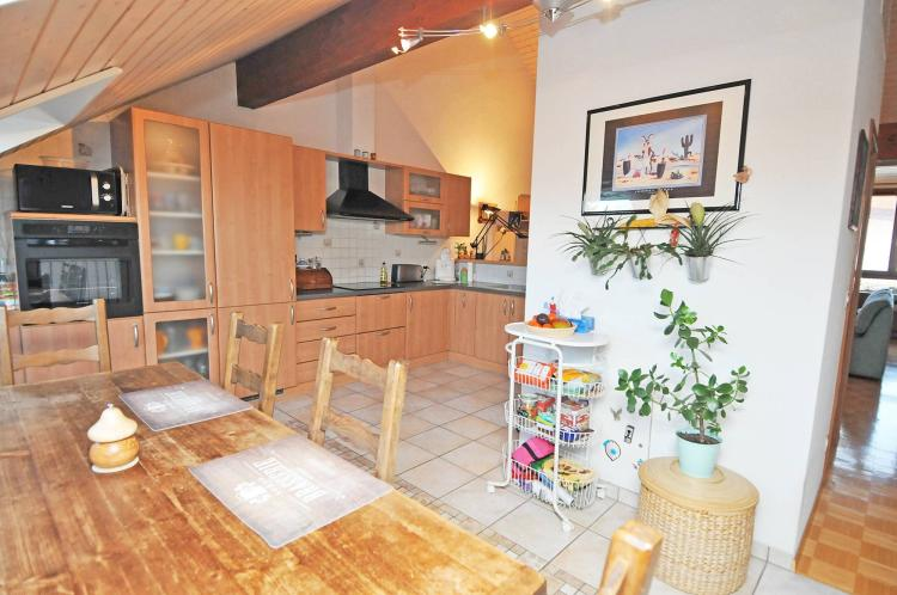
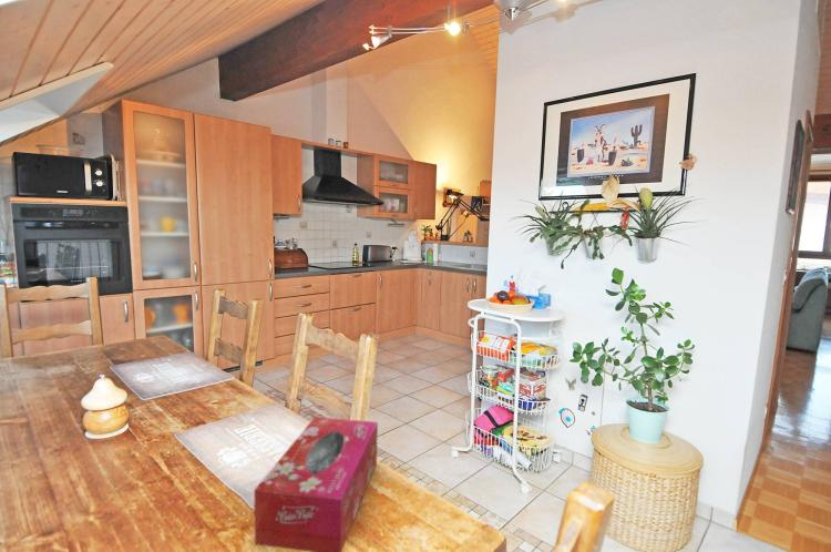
+ tissue box [253,416,379,552]
